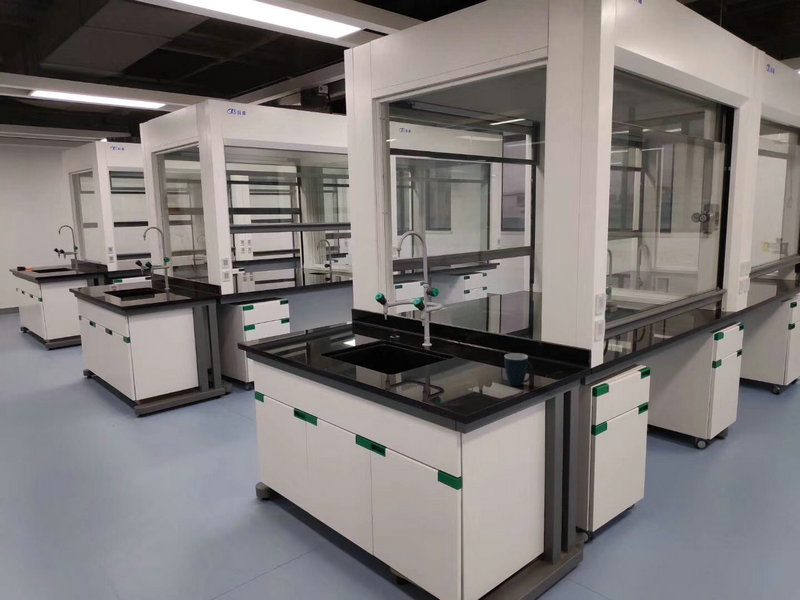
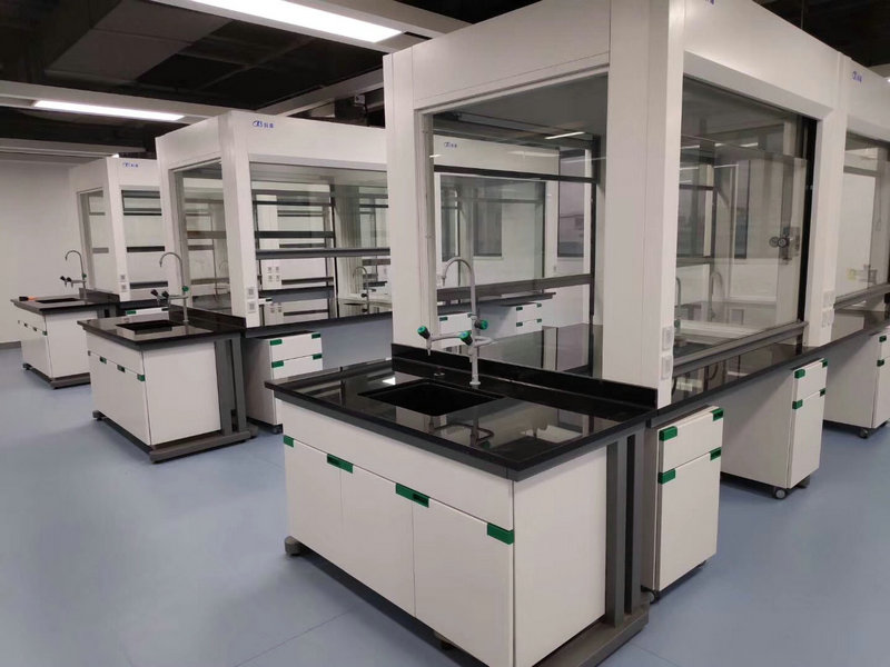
- mug [503,352,534,387]
